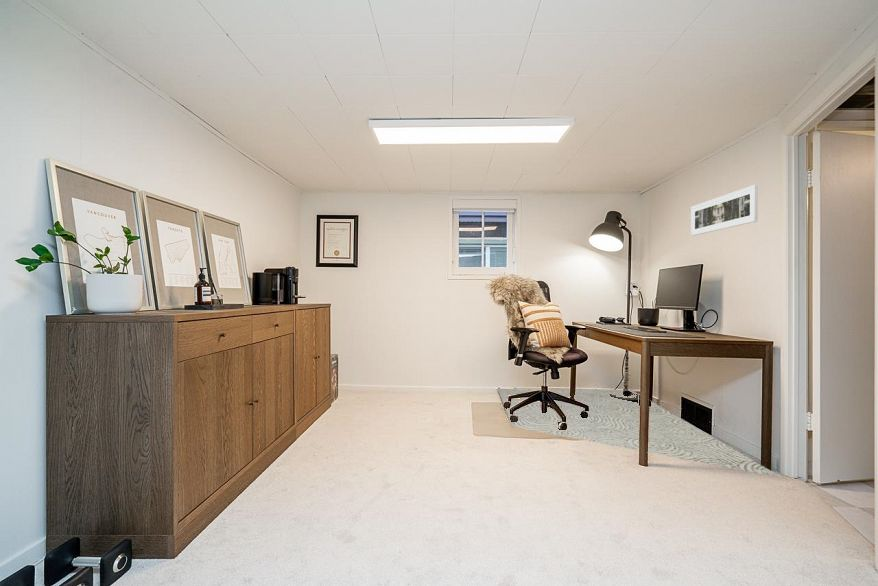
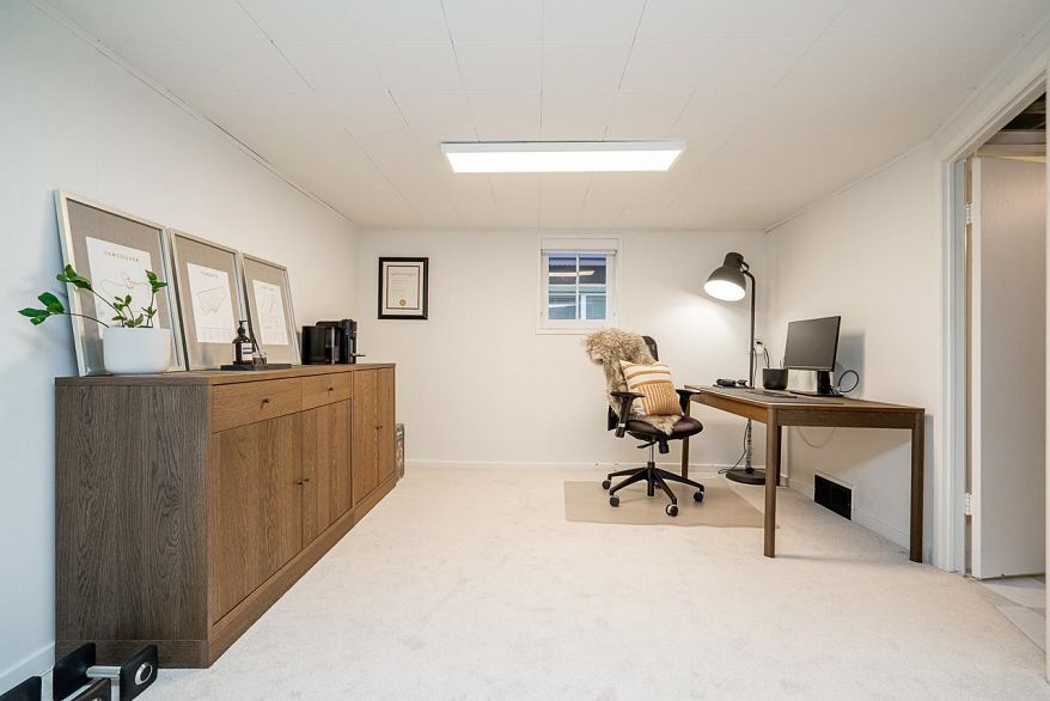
- rug [496,388,783,479]
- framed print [690,184,759,237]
